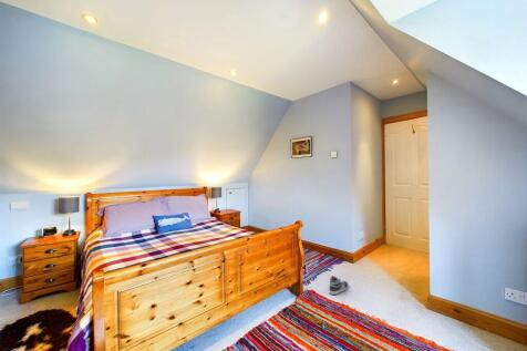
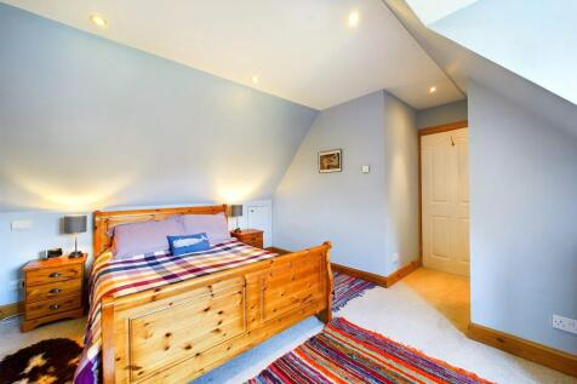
- sneaker [328,275,350,296]
